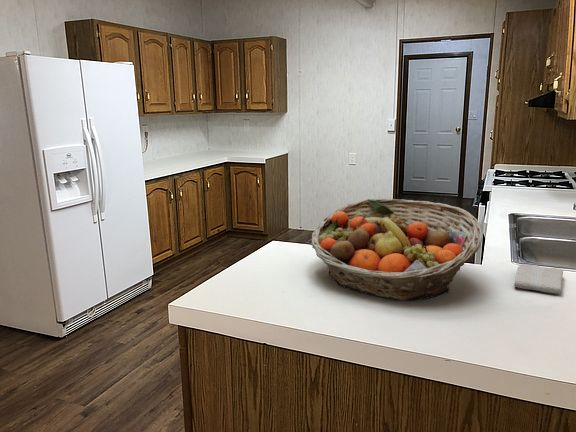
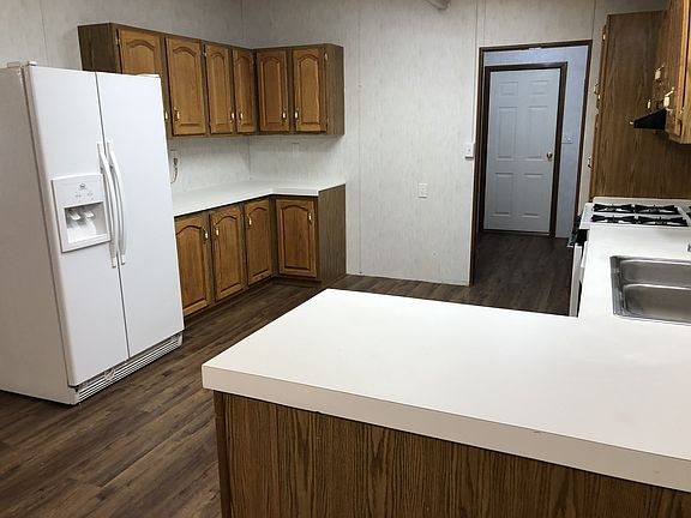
- washcloth [513,263,564,295]
- fruit basket [310,198,483,302]
